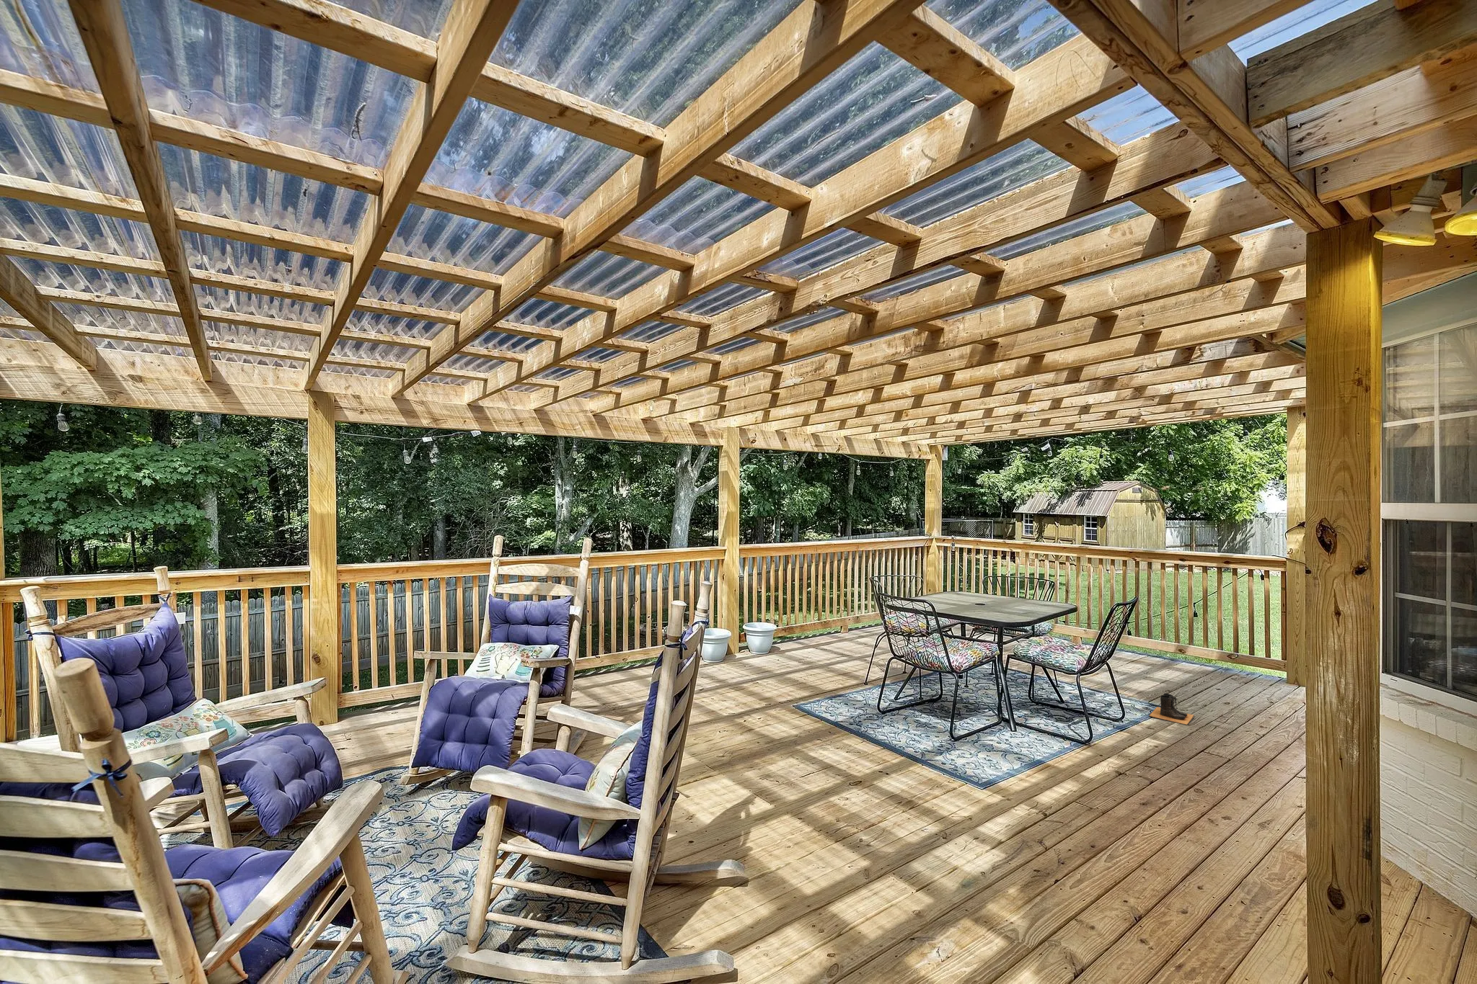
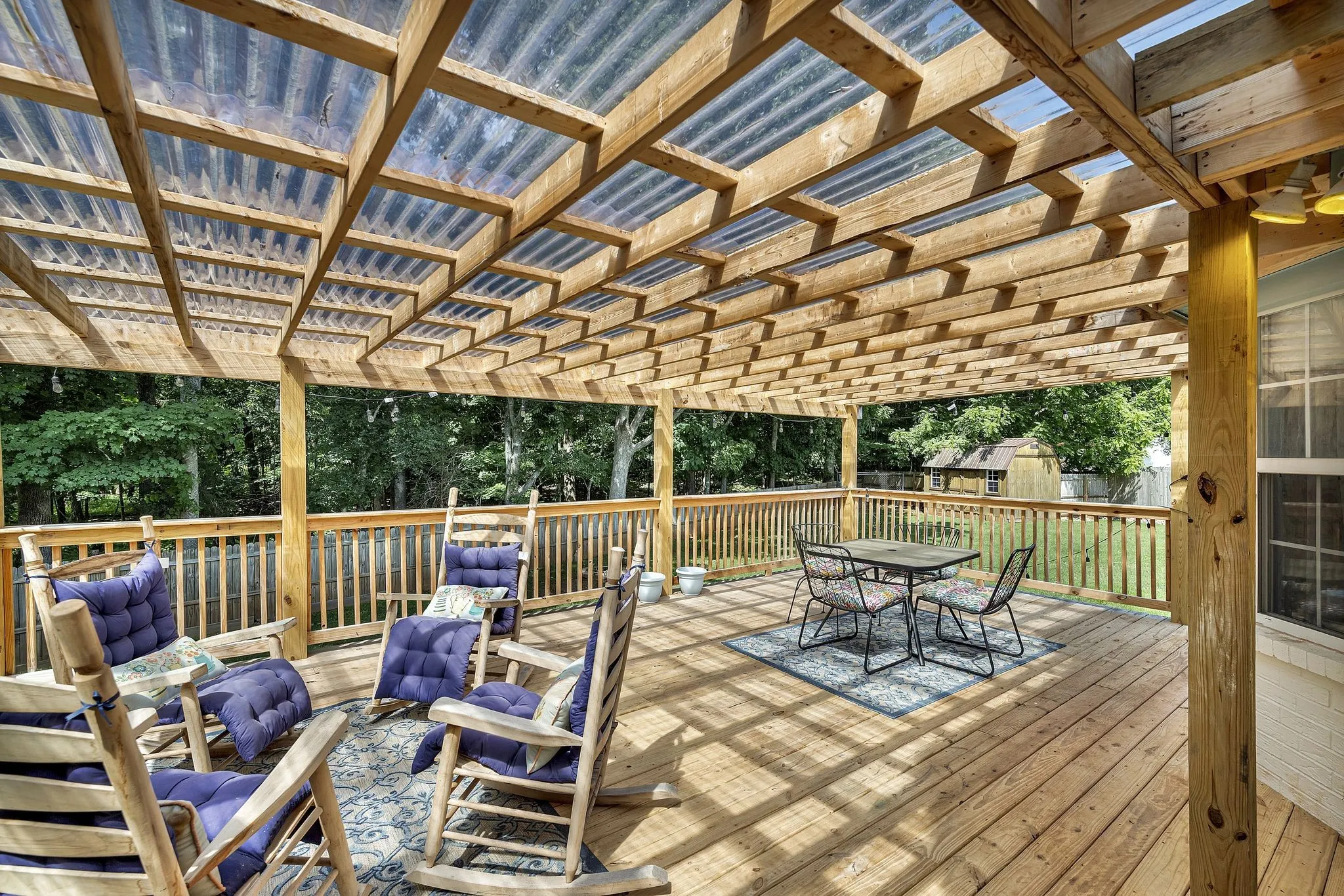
- boots [1148,693,1195,726]
